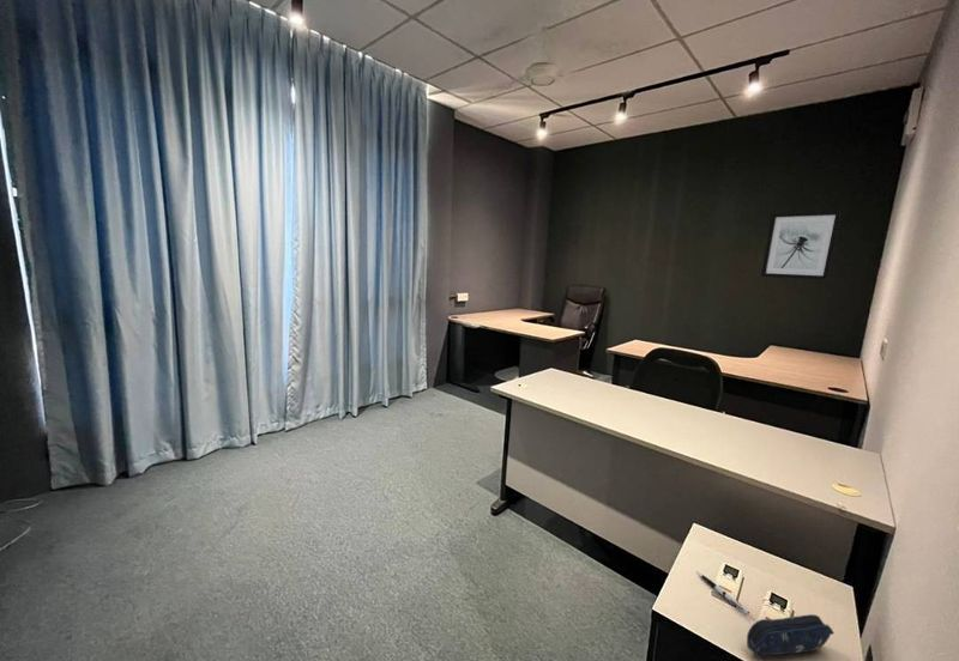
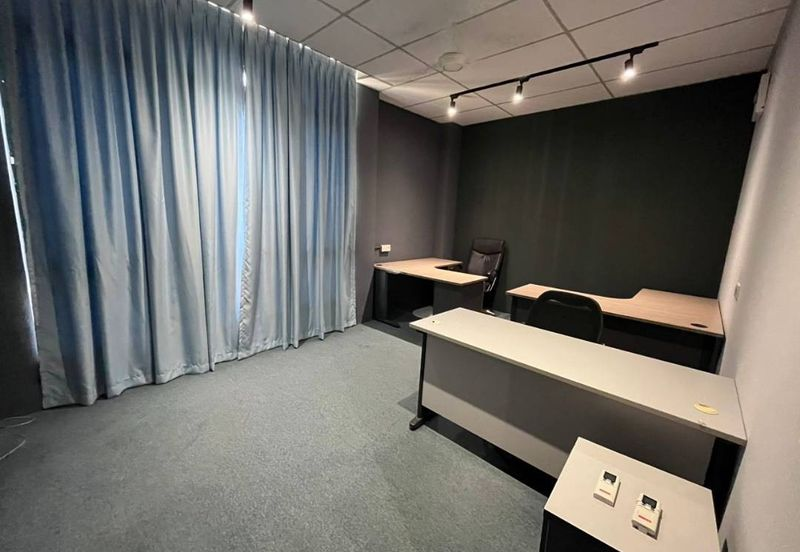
- pencil case [746,613,836,656]
- pen [695,570,750,615]
- wall art [760,210,843,281]
